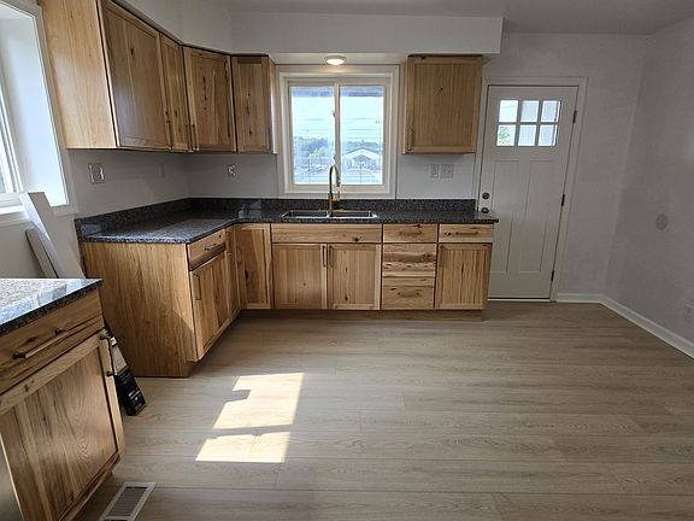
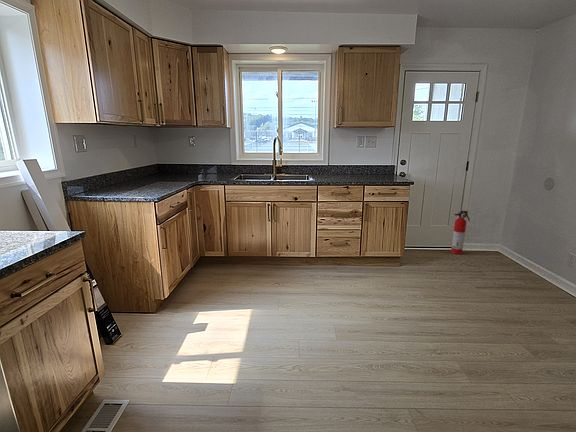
+ fire extinguisher [450,210,471,255]
